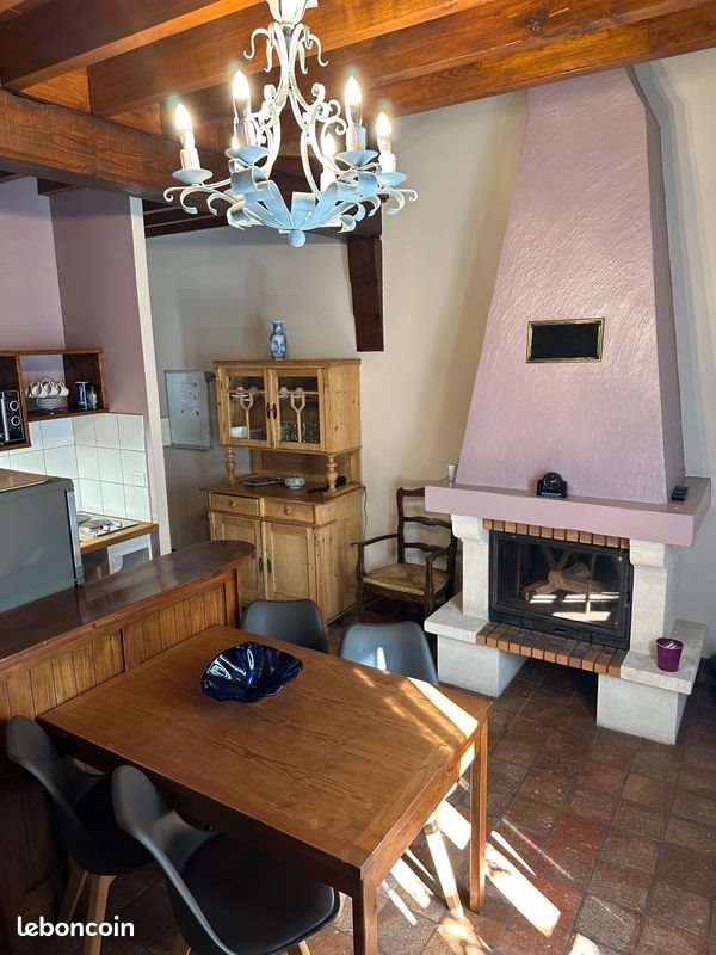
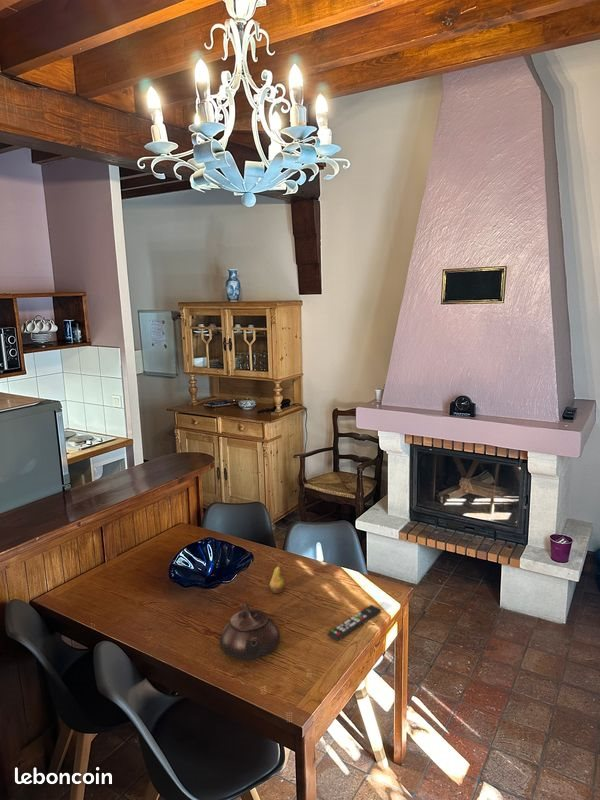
+ teapot [219,602,281,661]
+ fruit [268,558,286,594]
+ remote control [327,604,382,641]
